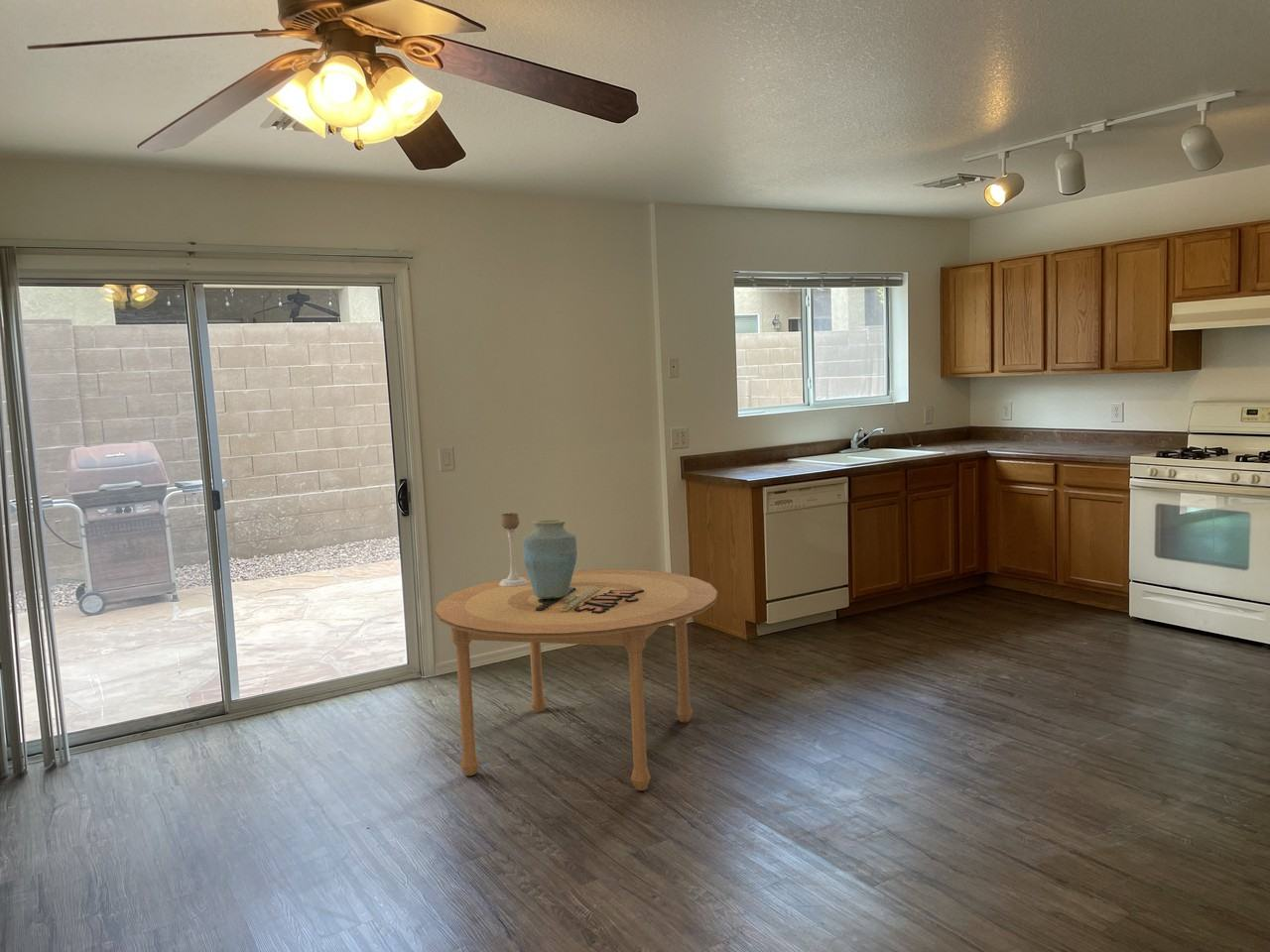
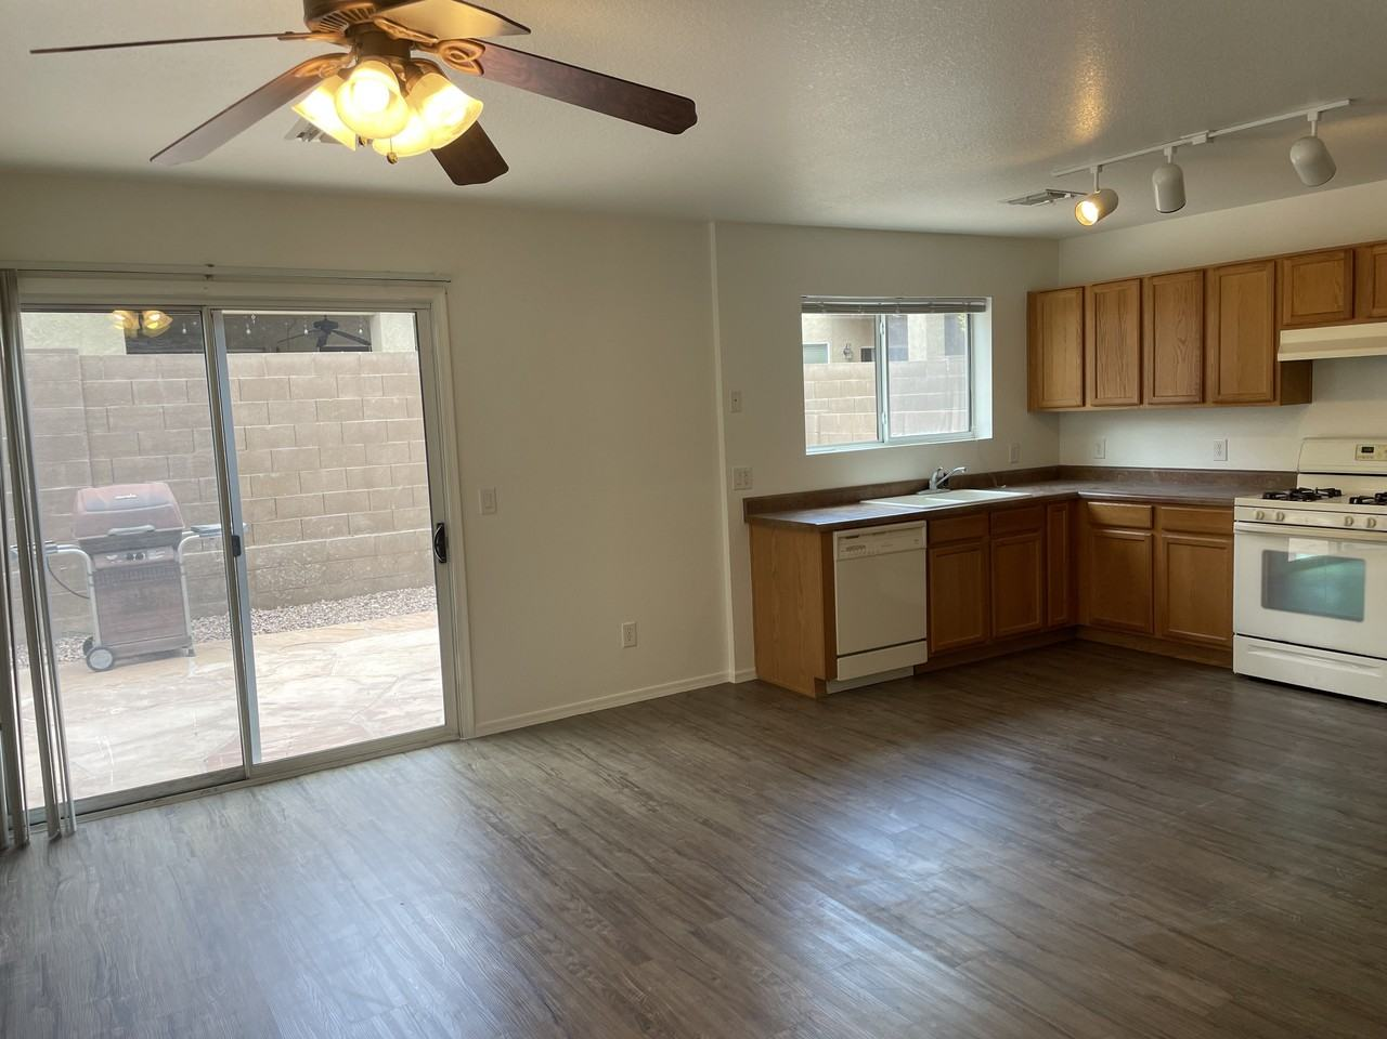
- candle holder [499,512,528,587]
- dining table [434,568,718,791]
- vase [522,519,578,599]
